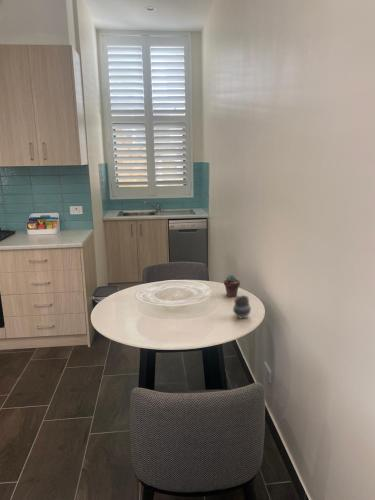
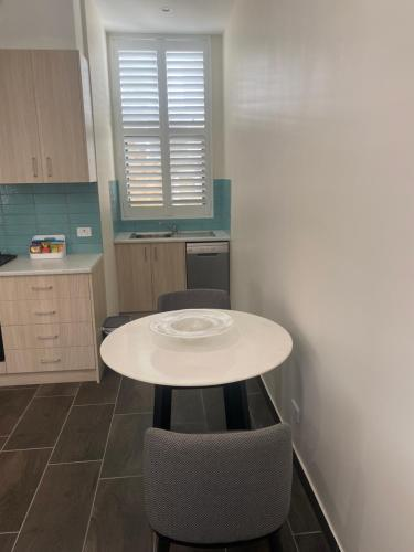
- cup [232,295,252,320]
- potted succulent [223,274,241,298]
